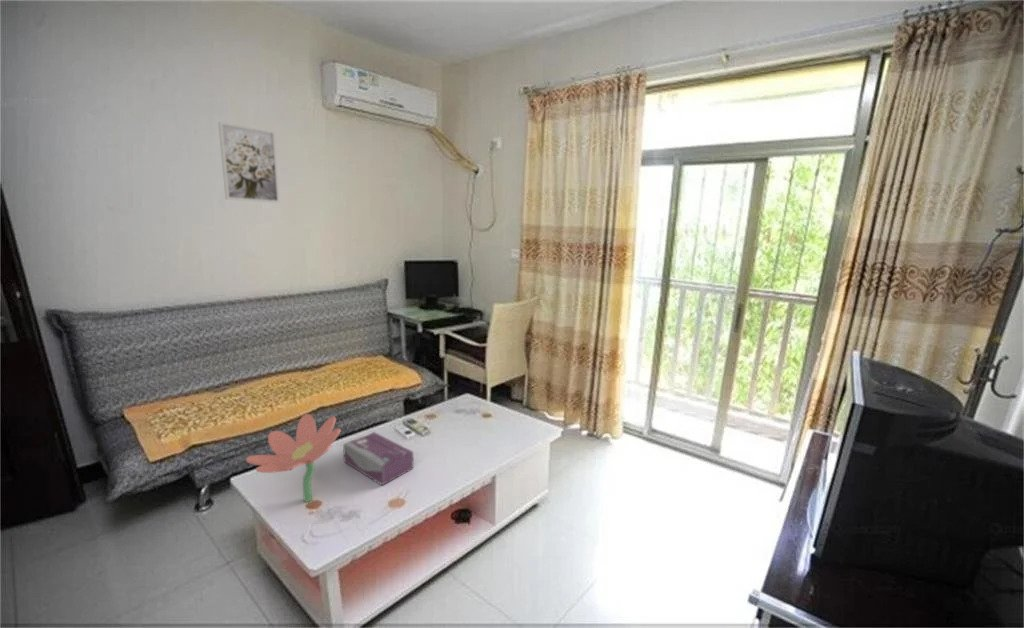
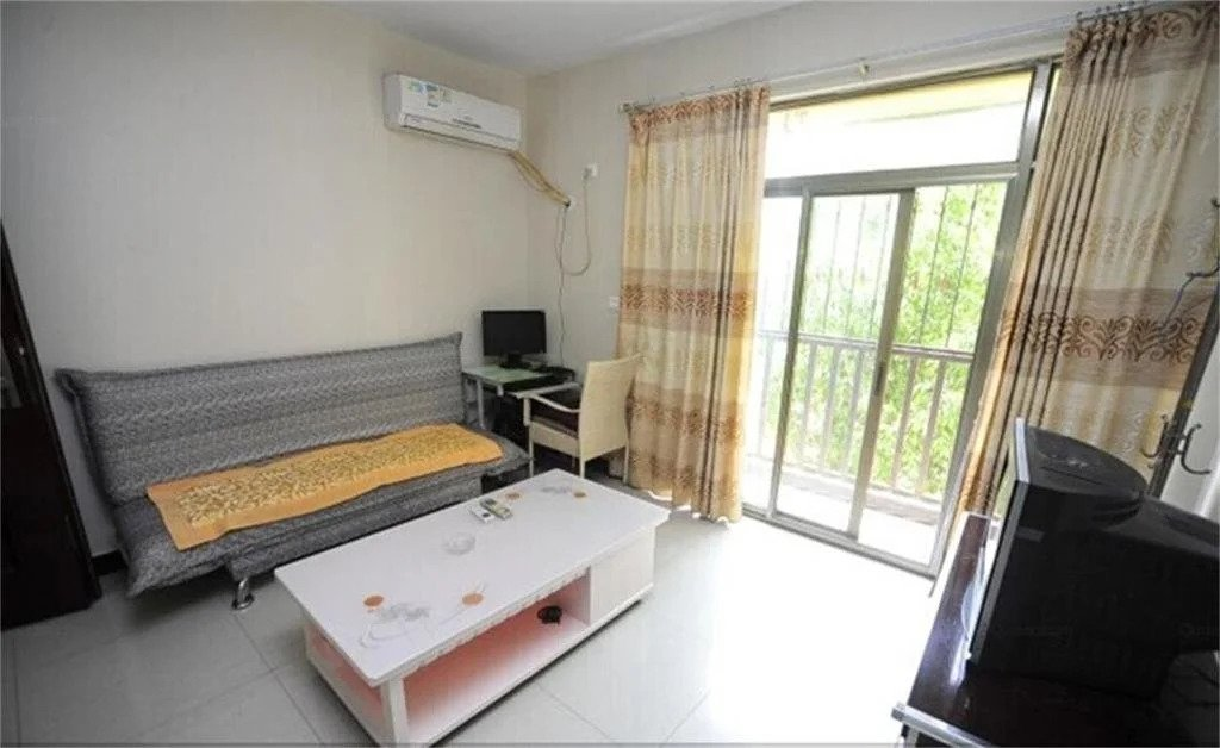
- flower [245,413,342,503]
- wall art [217,121,281,204]
- tissue box [342,431,414,486]
